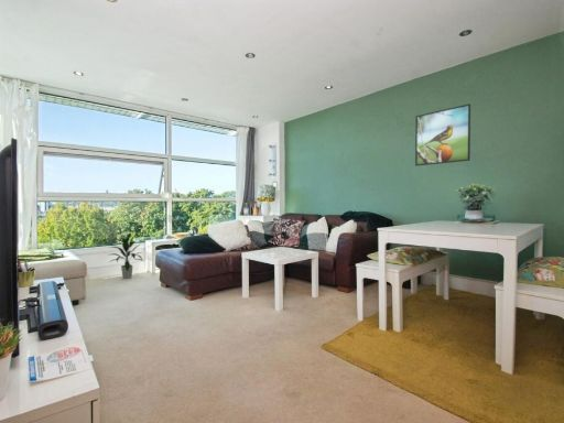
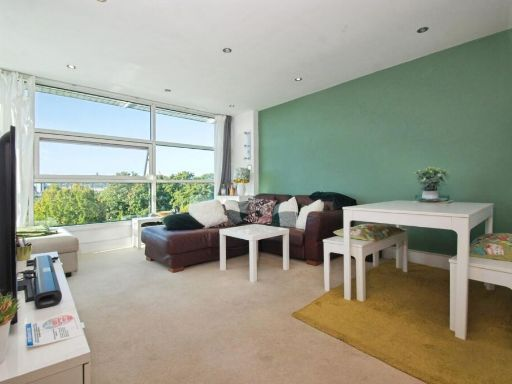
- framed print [414,102,471,167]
- indoor plant [106,232,144,280]
